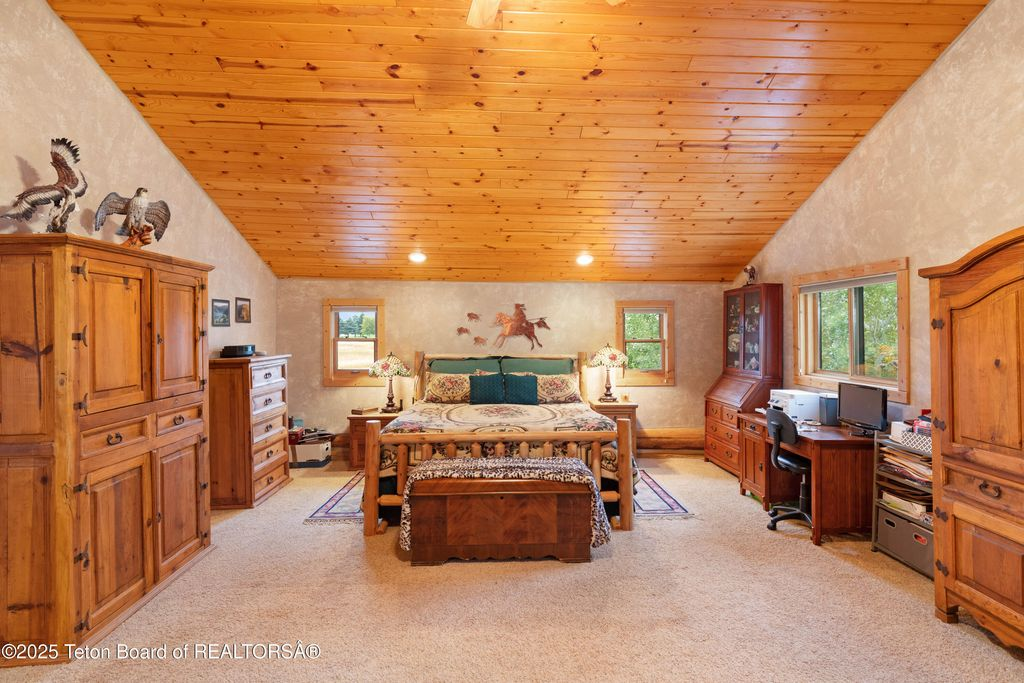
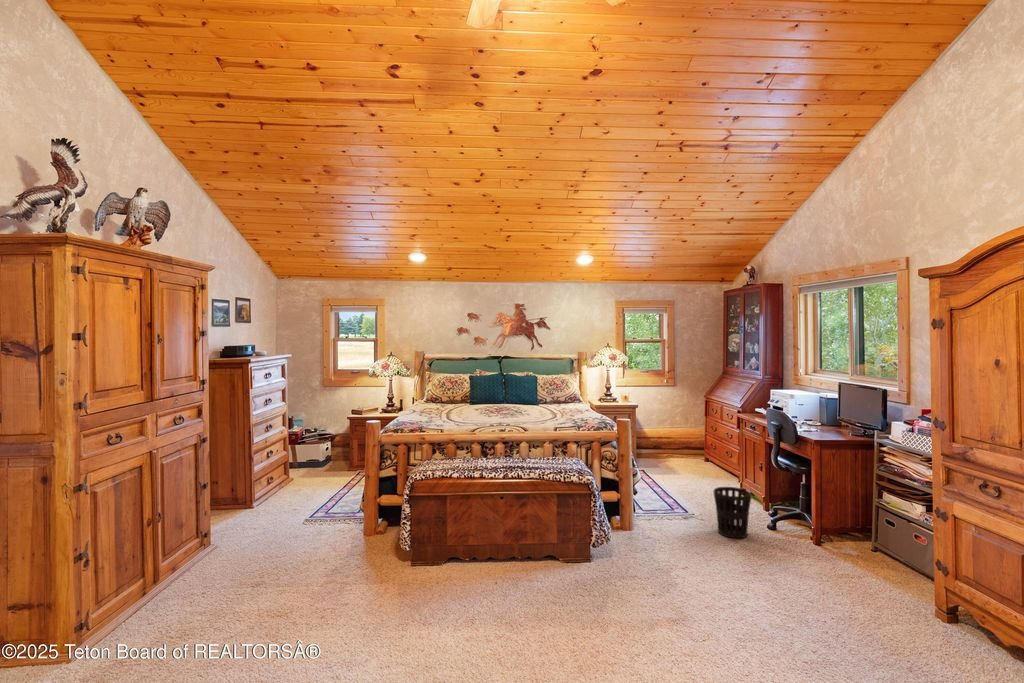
+ wastebasket [713,486,752,539]
